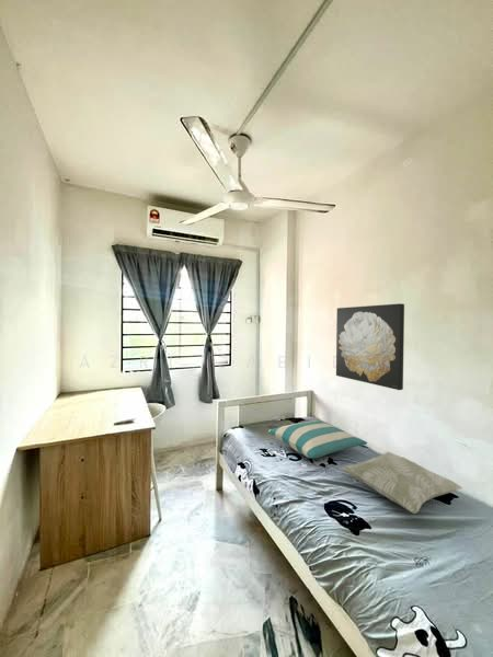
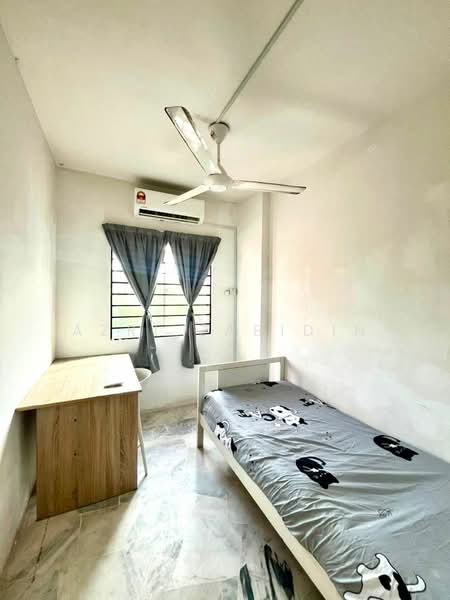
- wall art [335,302,405,391]
- decorative pillow [341,451,463,515]
- pillow [267,419,368,459]
